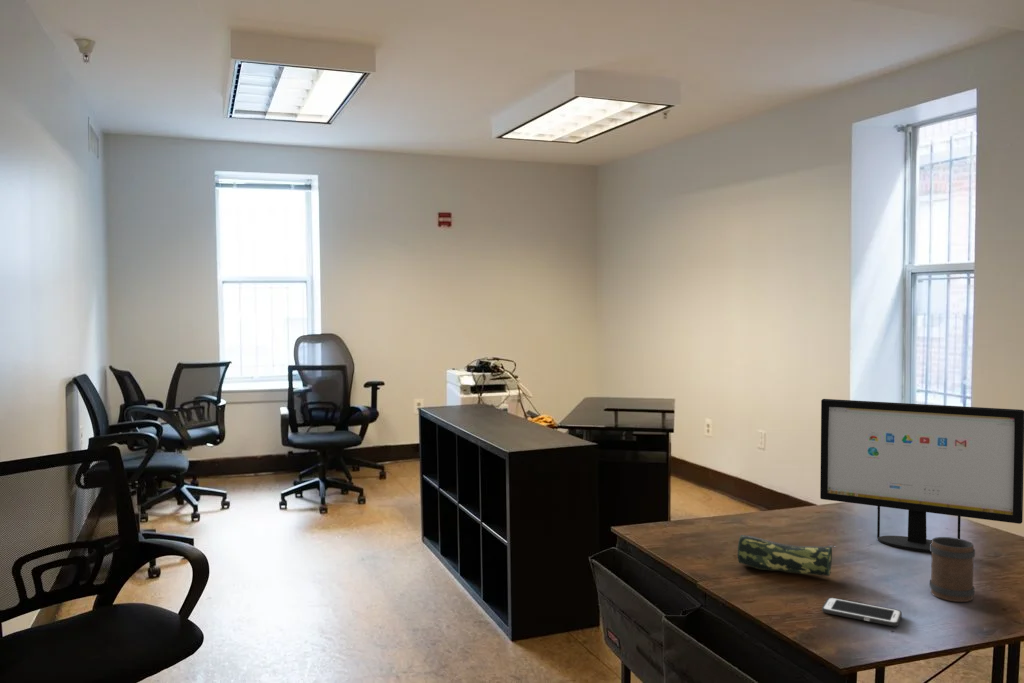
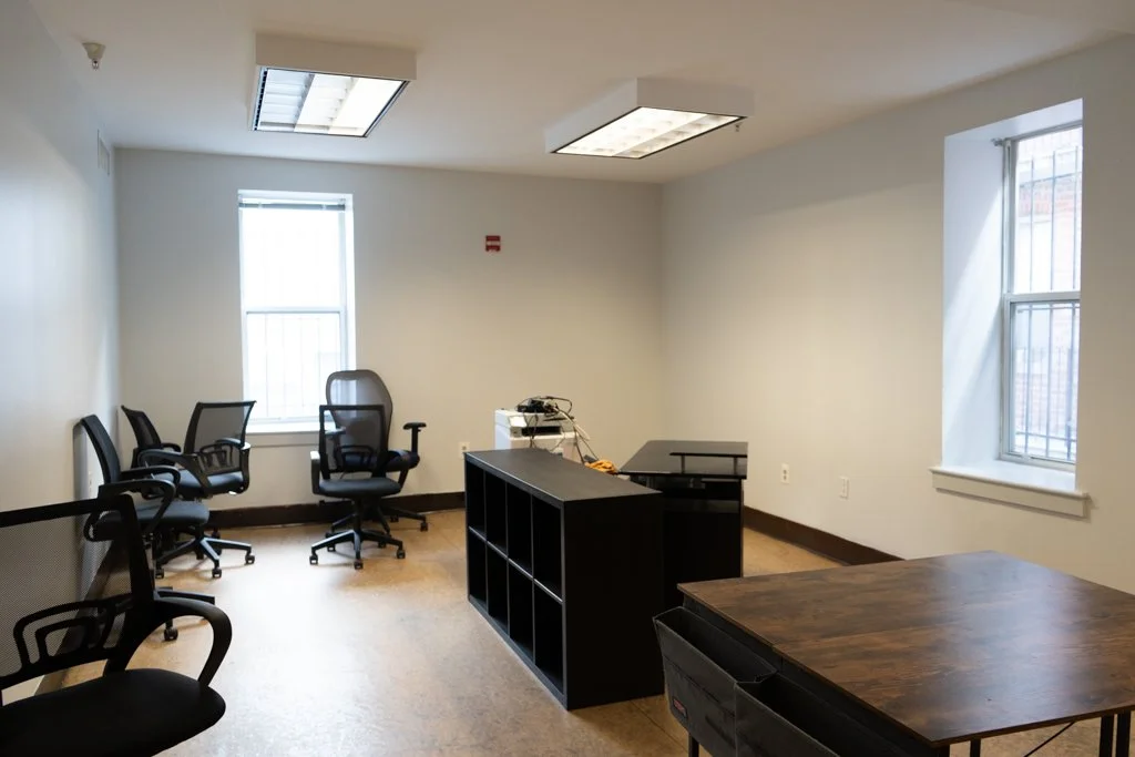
- pencil case [737,534,837,577]
- cell phone [821,597,903,627]
- mug [929,536,976,603]
- computer monitor [819,398,1024,553]
